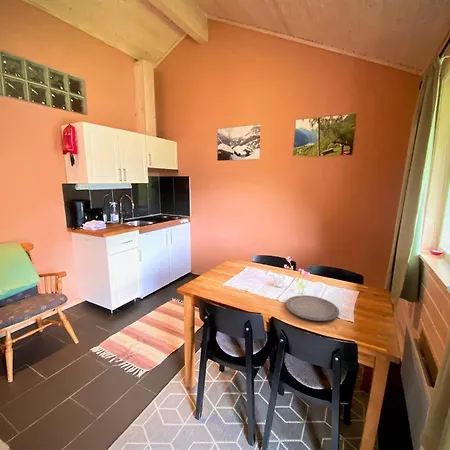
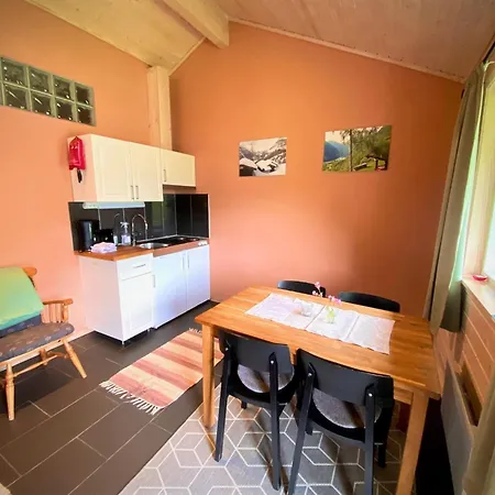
- plate [285,294,340,322]
